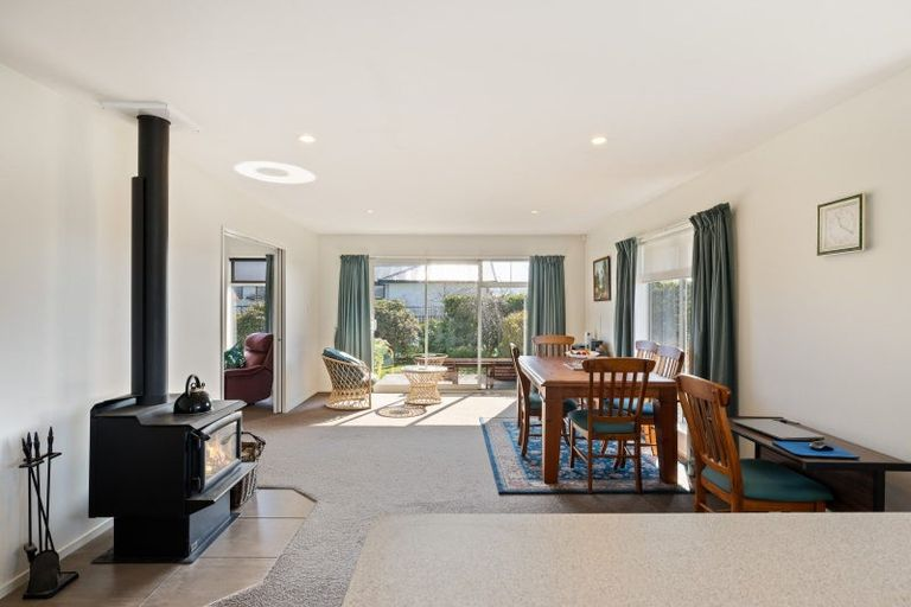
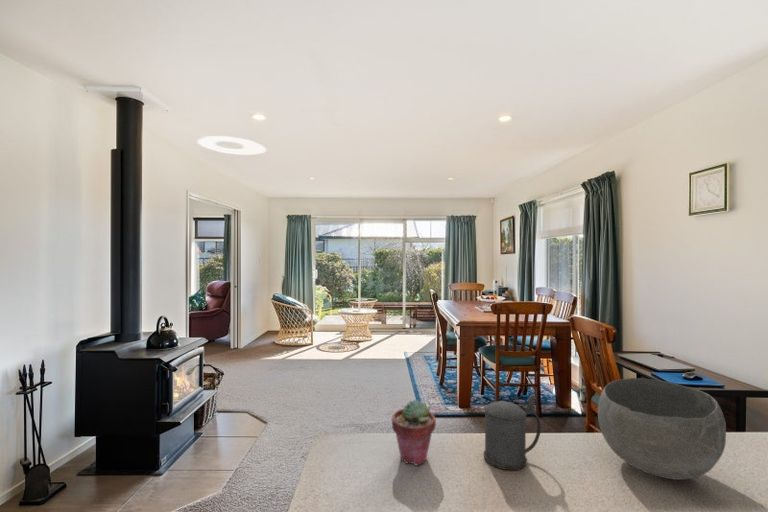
+ bowl [597,377,727,481]
+ potted succulent [391,399,437,467]
+ beer stein [483,393,542,471]
